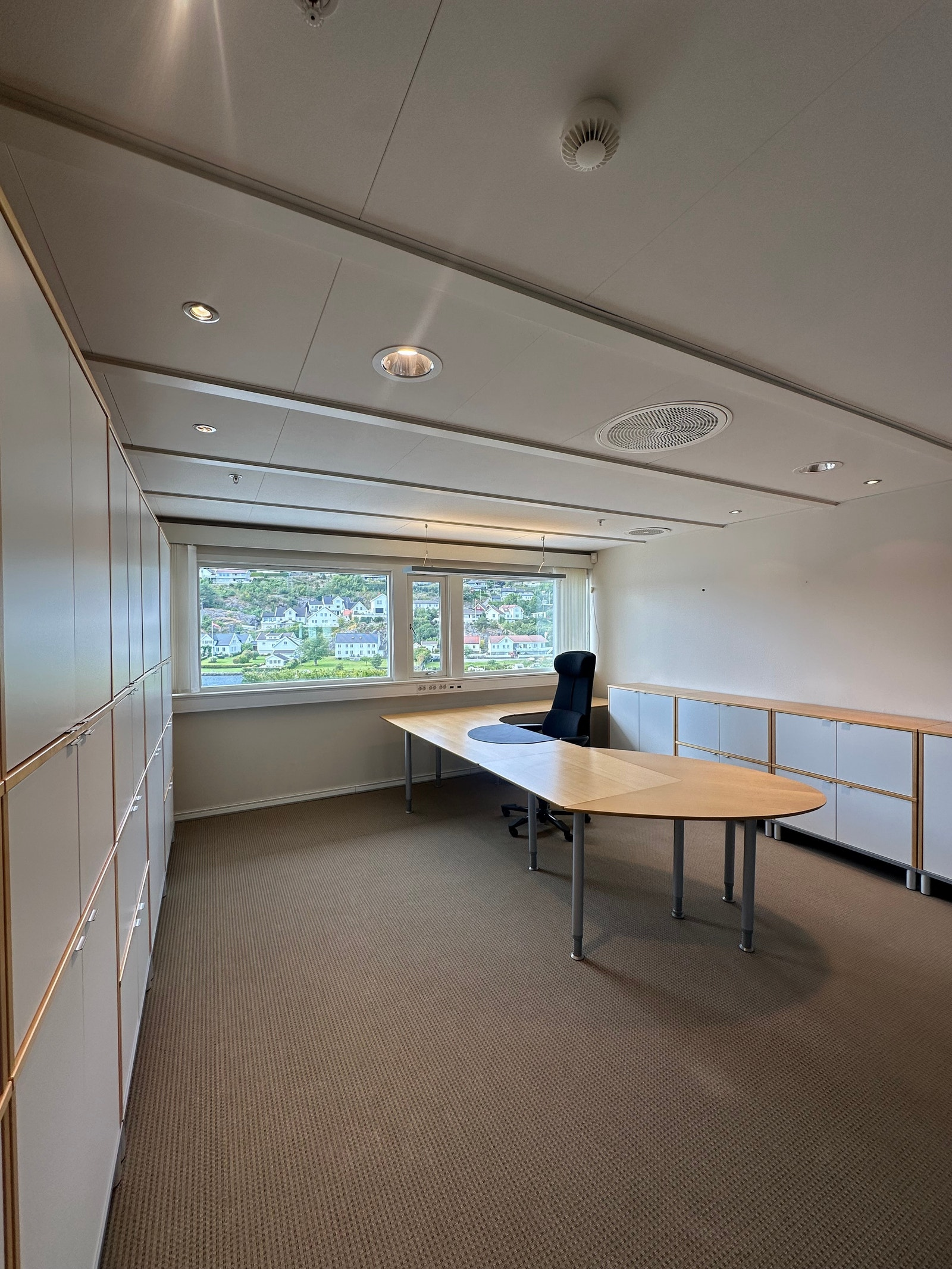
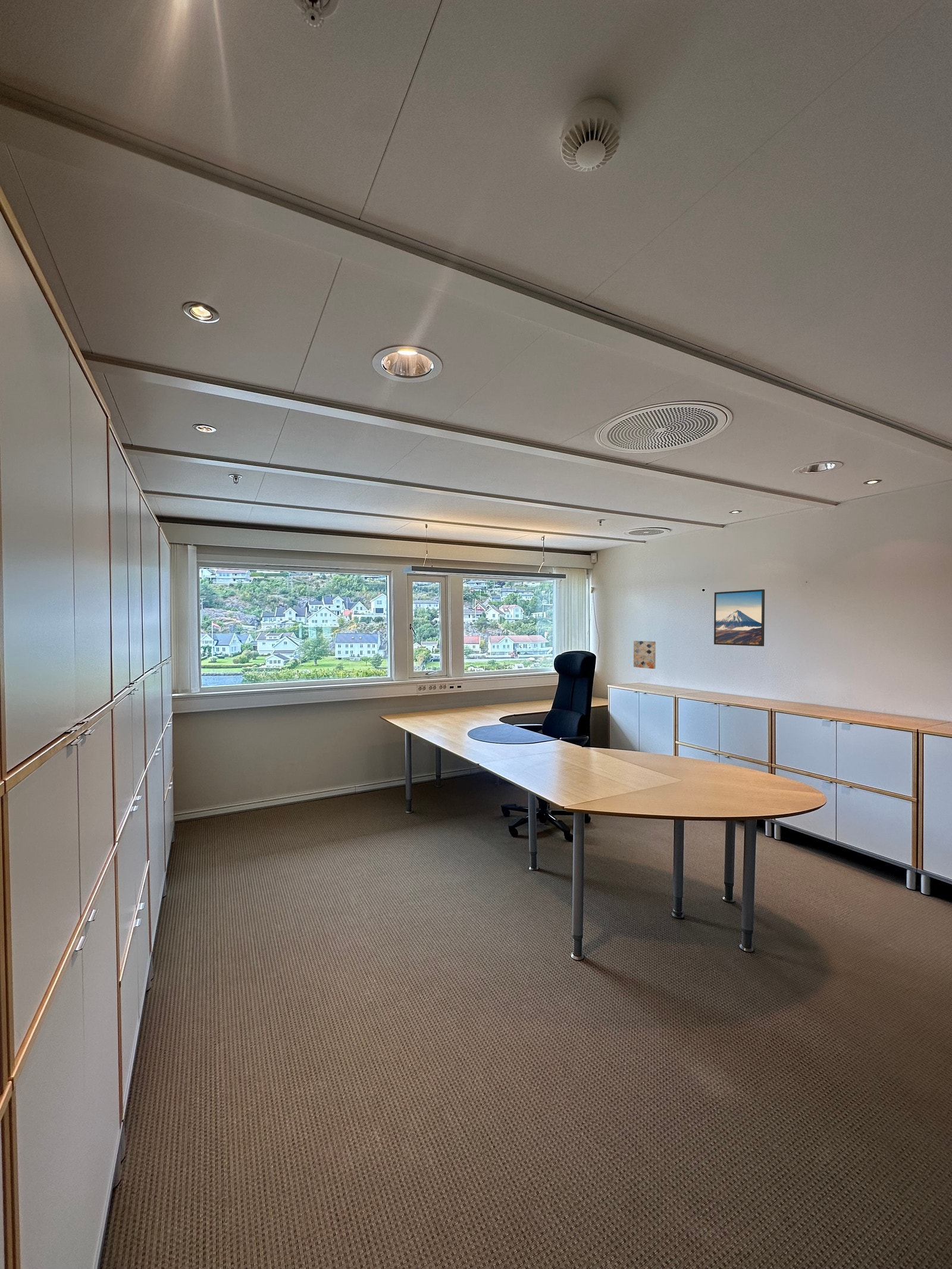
+ wall art [633,640,656,669]
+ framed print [713,589,765,647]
